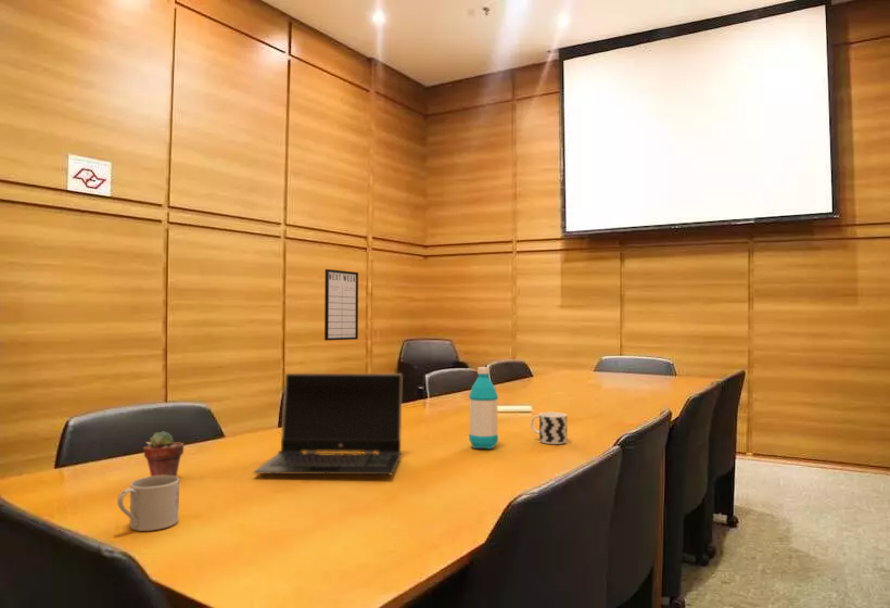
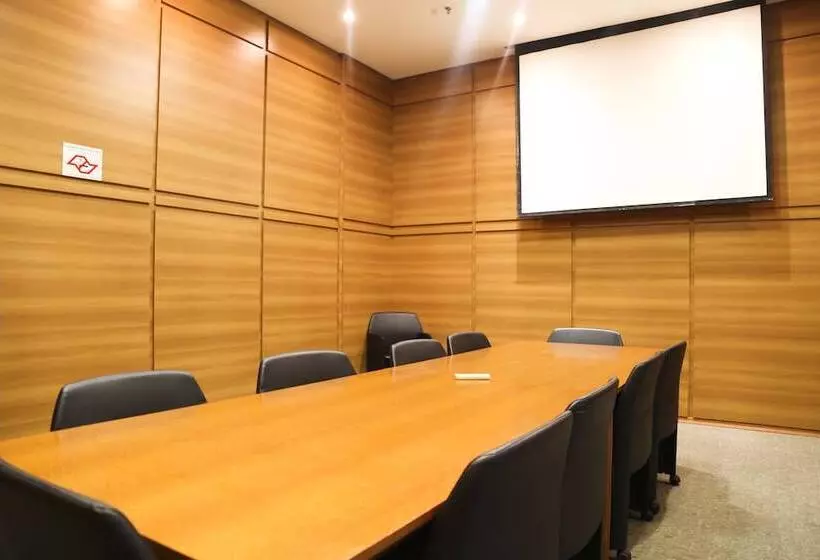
- cup [530,411,568,445]
- water bottle [468,366,499,451]
- writing board [323,268,359,342]
- laptop computer [253,372,404,476]
- potted succulent [142,430,185,477]
- mug [116,476,180,532]
